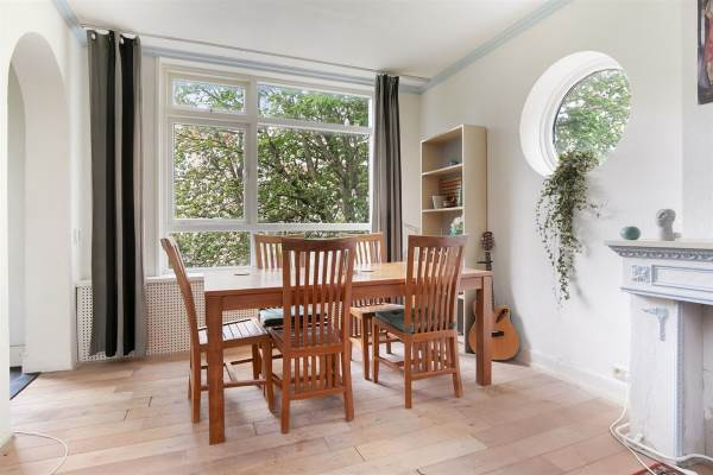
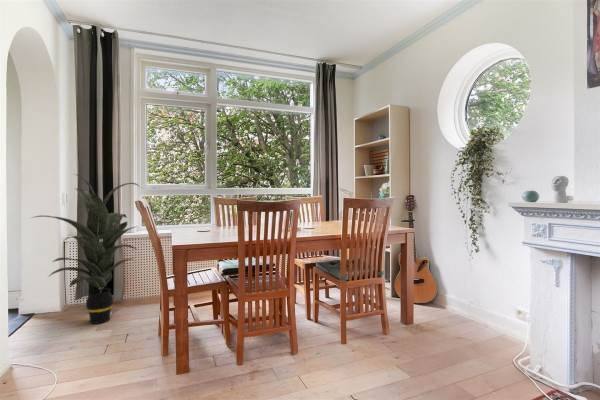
+ indoor plant [30,173,141,325]
